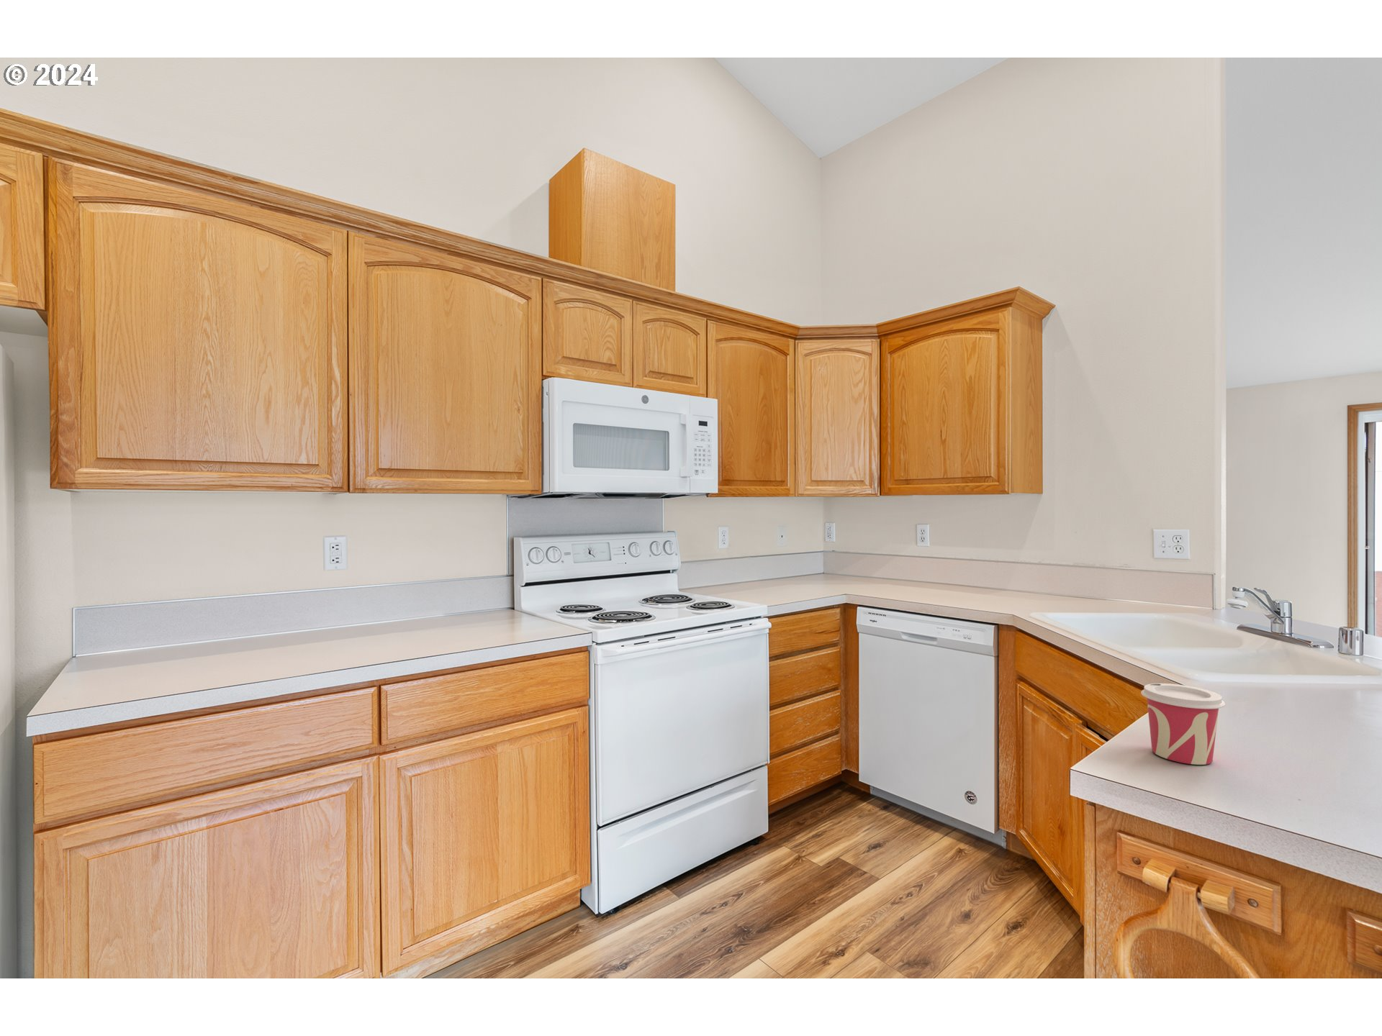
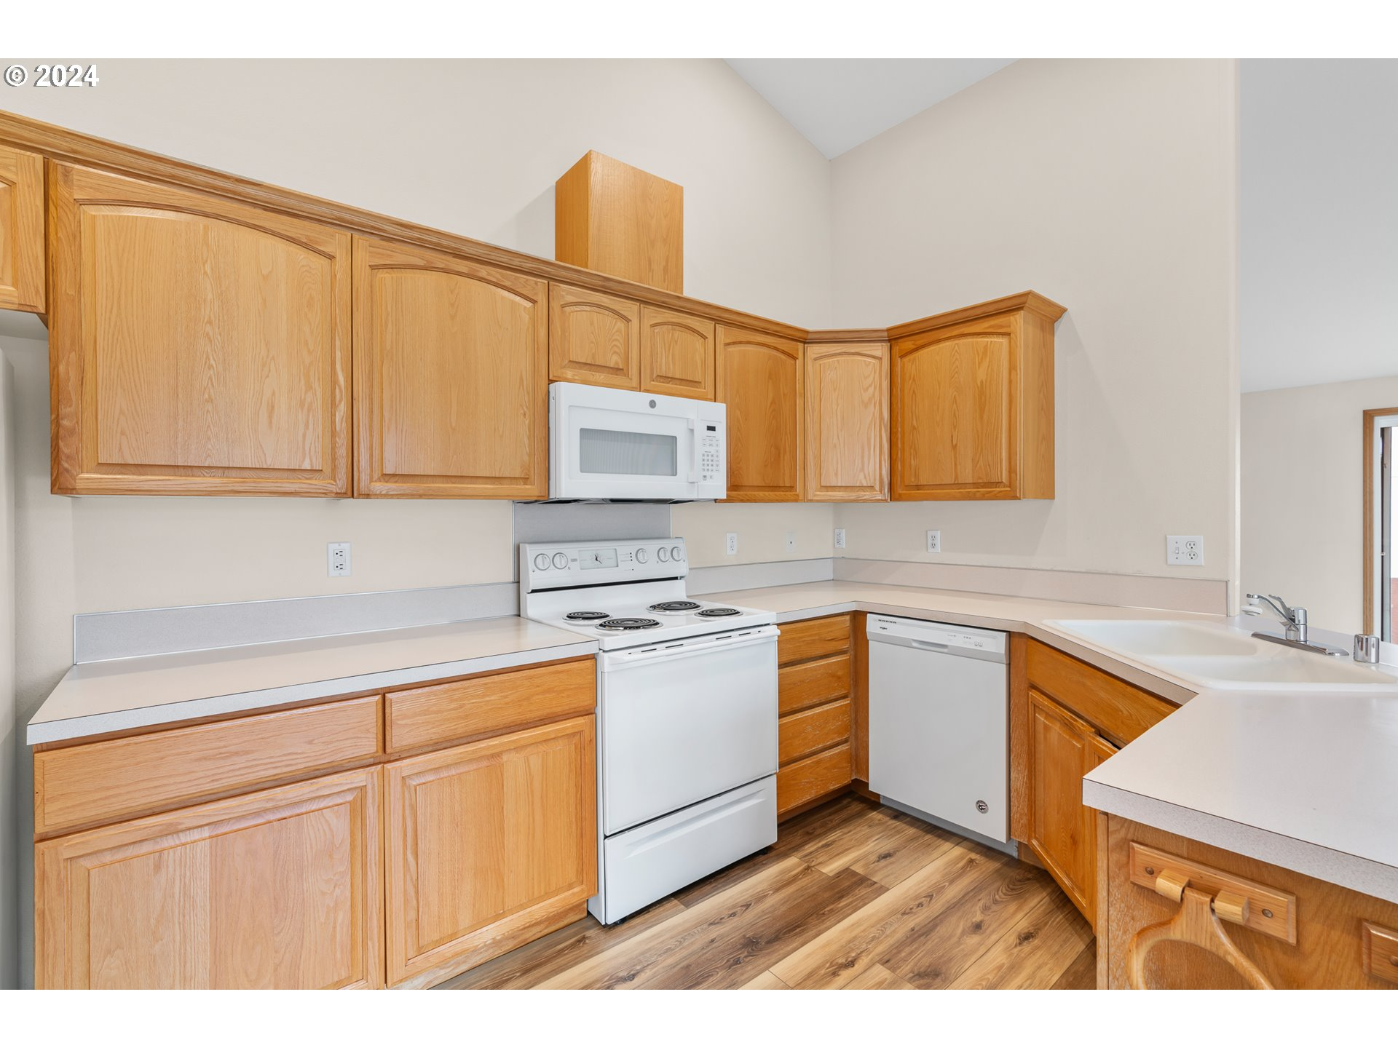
- cup [1140,682,1225,765]
